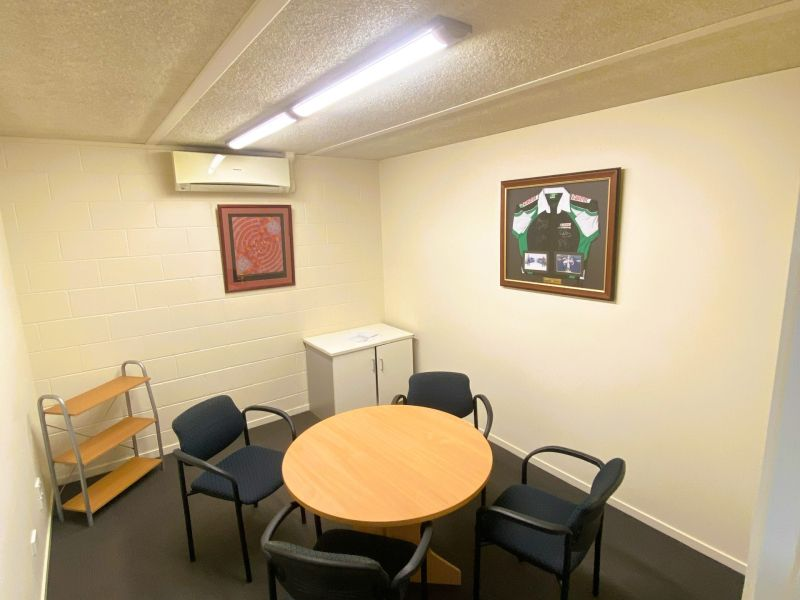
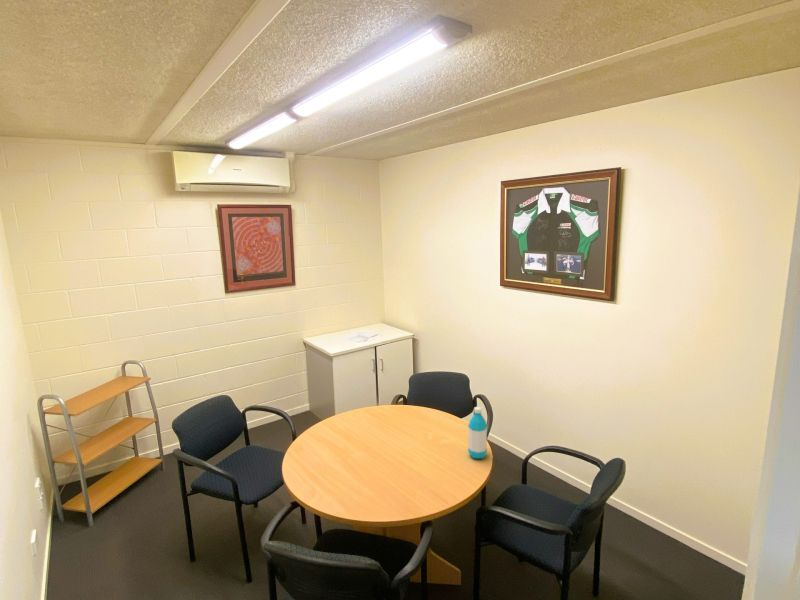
+ water bottle [467,406,488,459]
